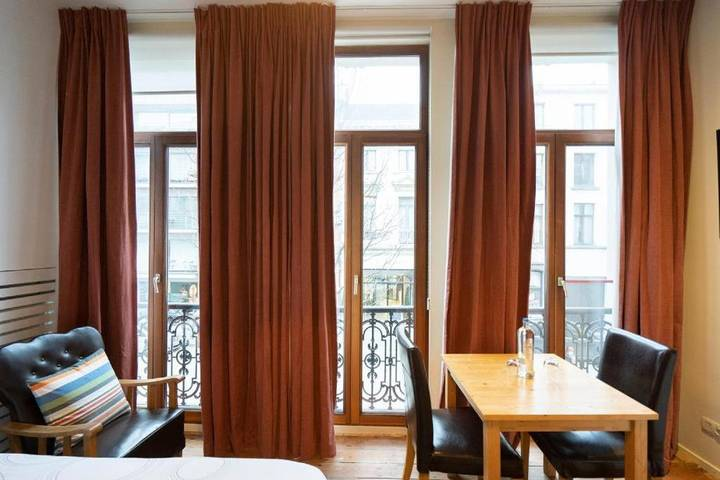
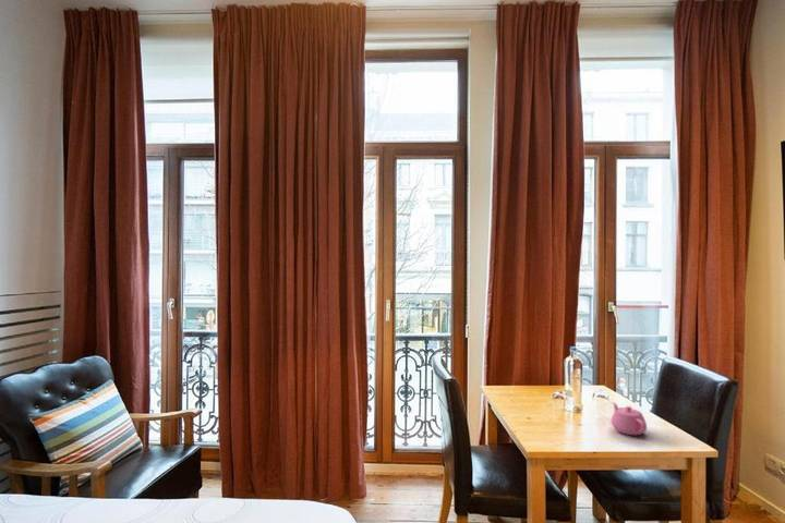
+ teapot [609,402,648,436]
